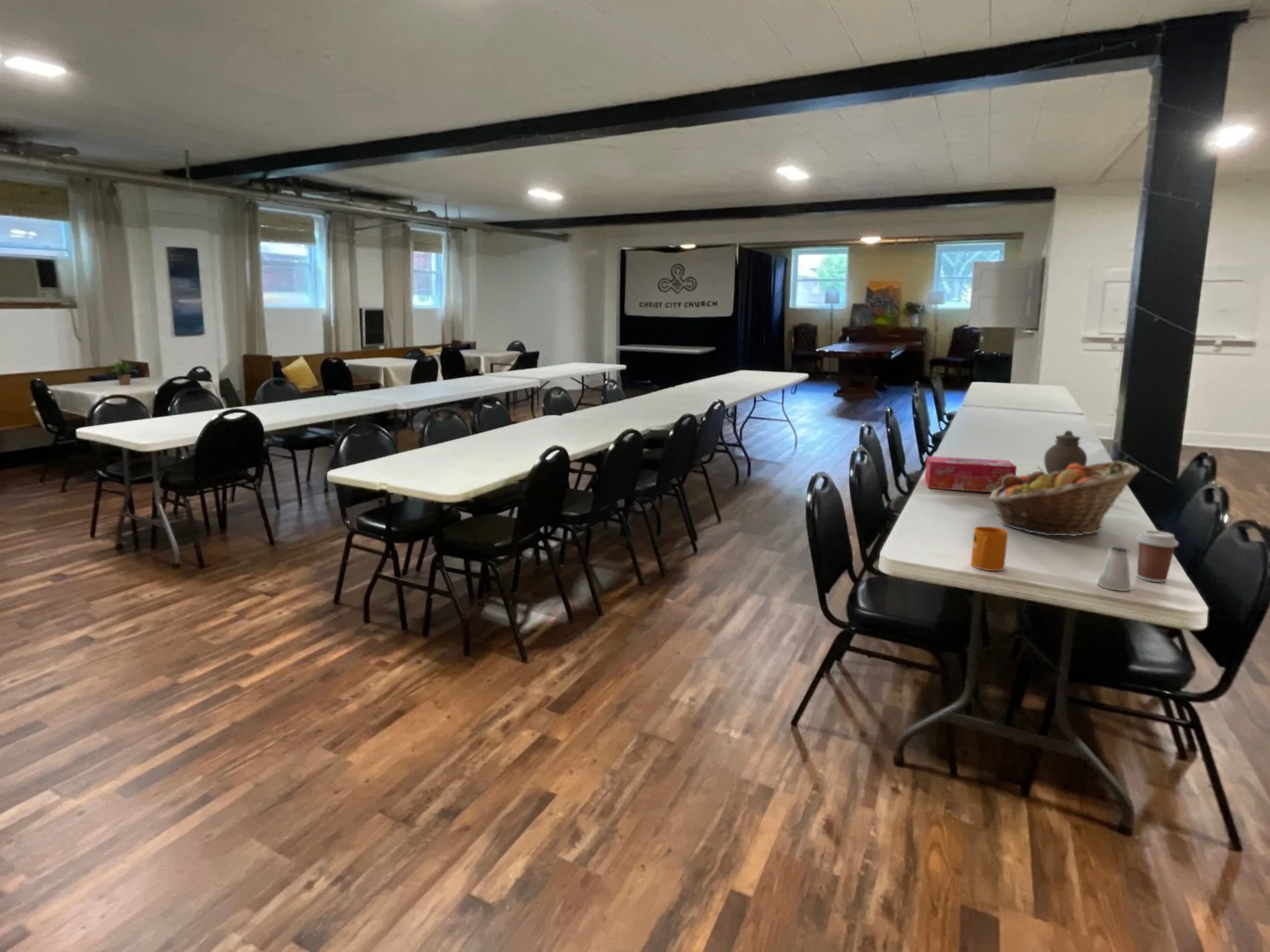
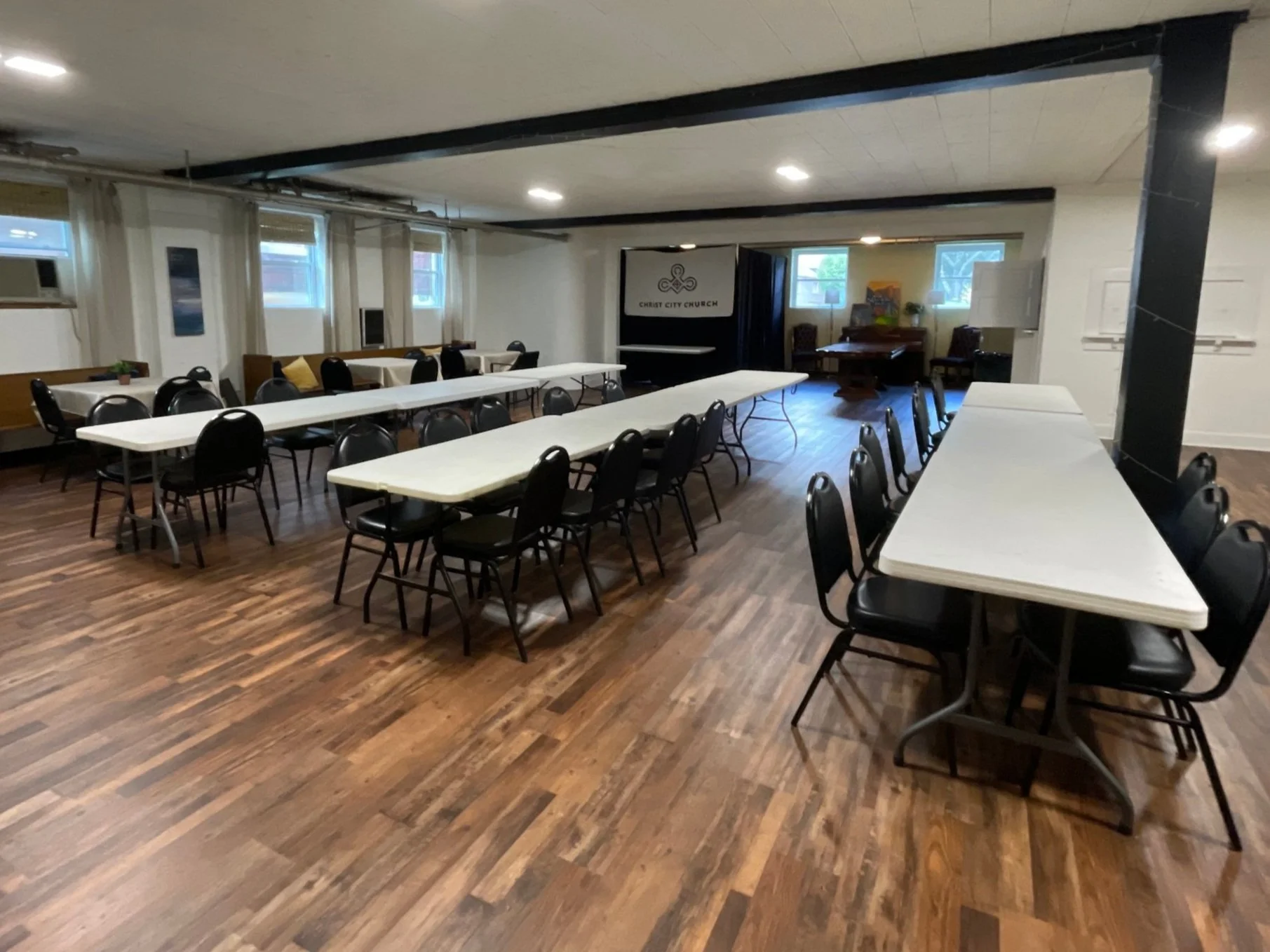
- mug [970,526,1008,571]
- jar [1043,430,1088,474]
- coffee cup [1135,529,1180,583]
- saltshaker [1097,545,1132,592]
- fruit basket [988,460,1140,537]
- tissue box [924,456,1018,493]
